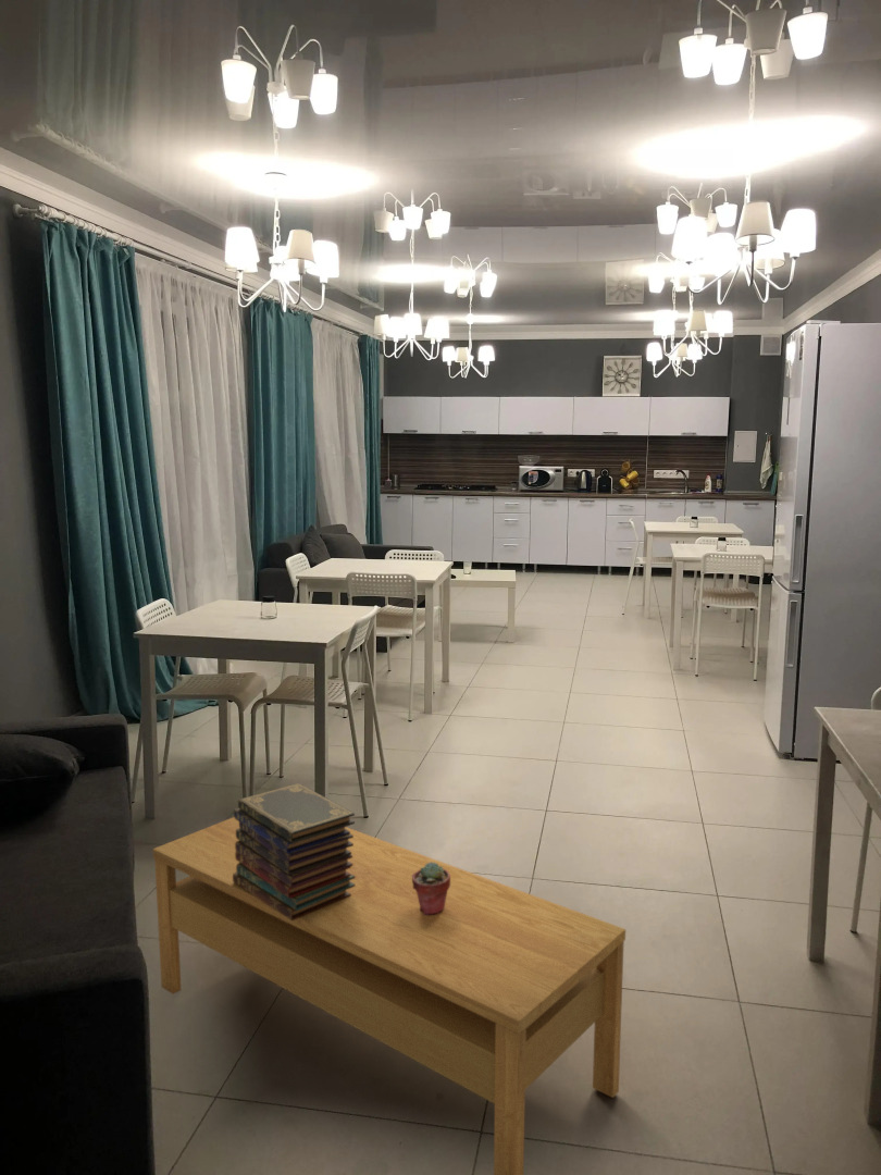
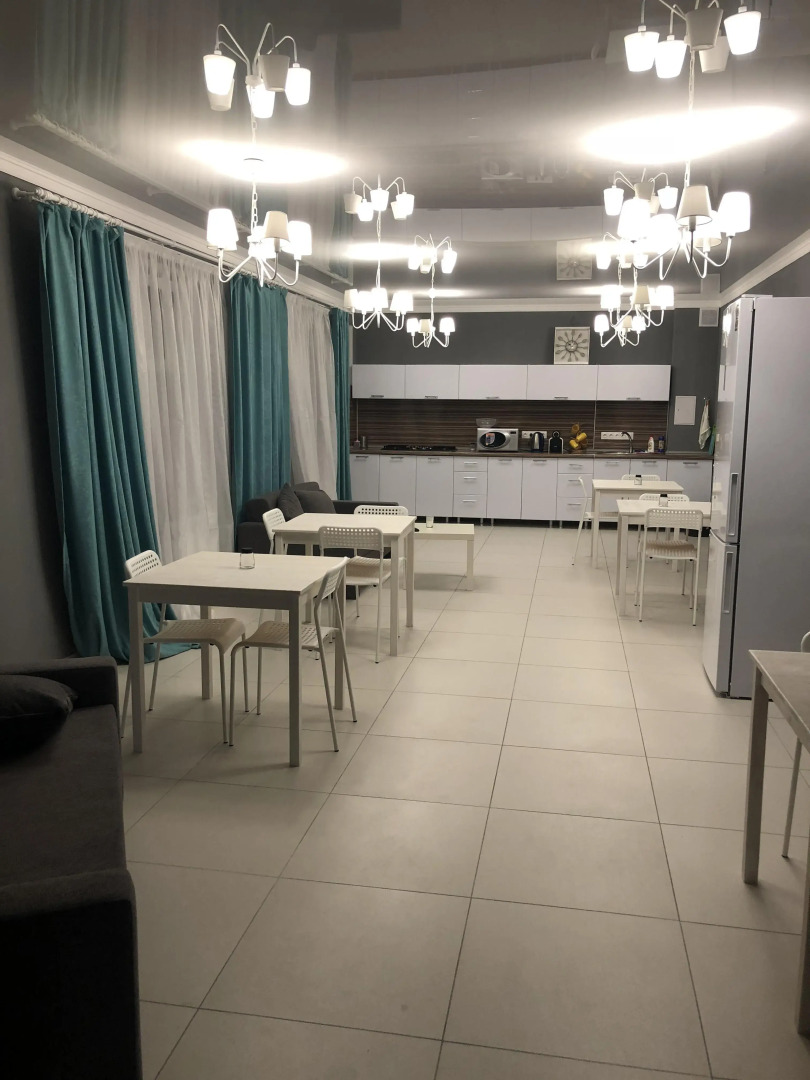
- book stack [233,782,356,920]
- coffee table [152,816,626,1175]
- potted succulent [412,862,450,915]
